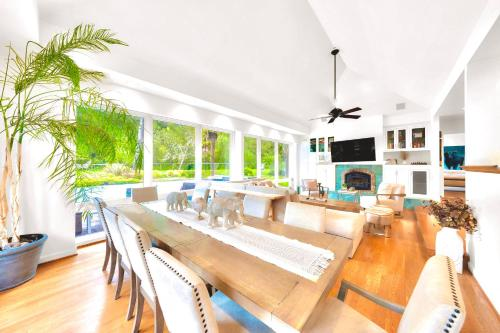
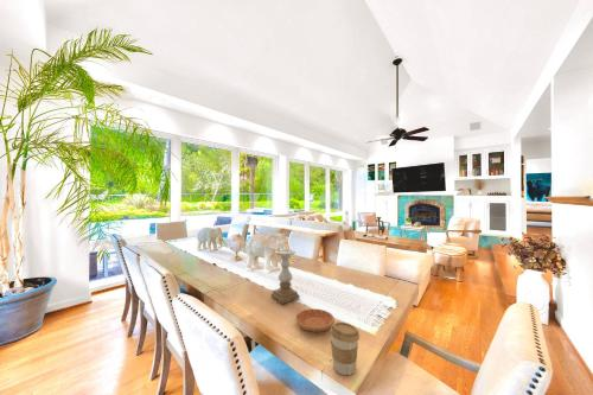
+ candle holder [270,248,300,305]
+ saucer [294,308,336,333]
+ coffee cup [329,321,361,376]
